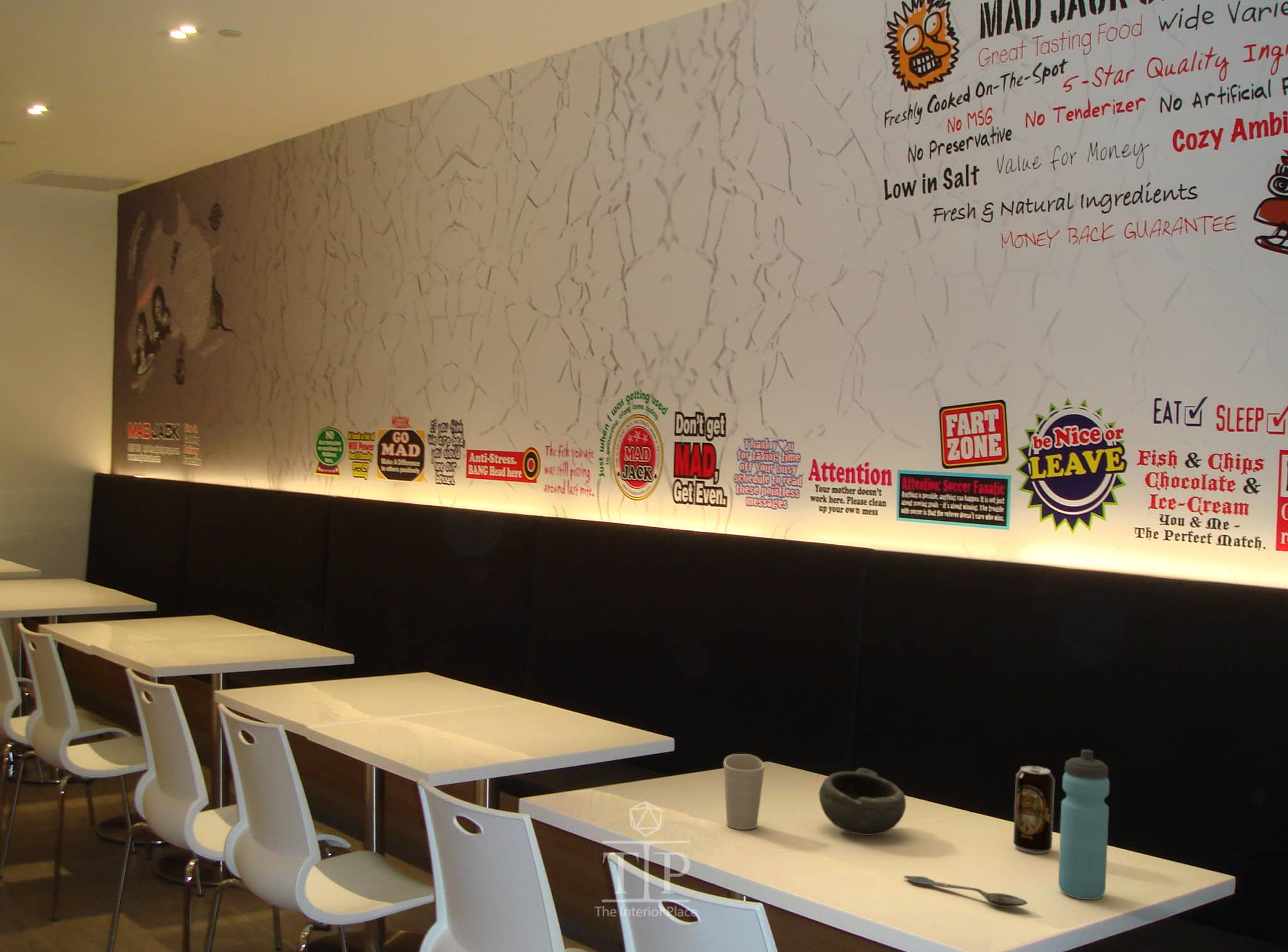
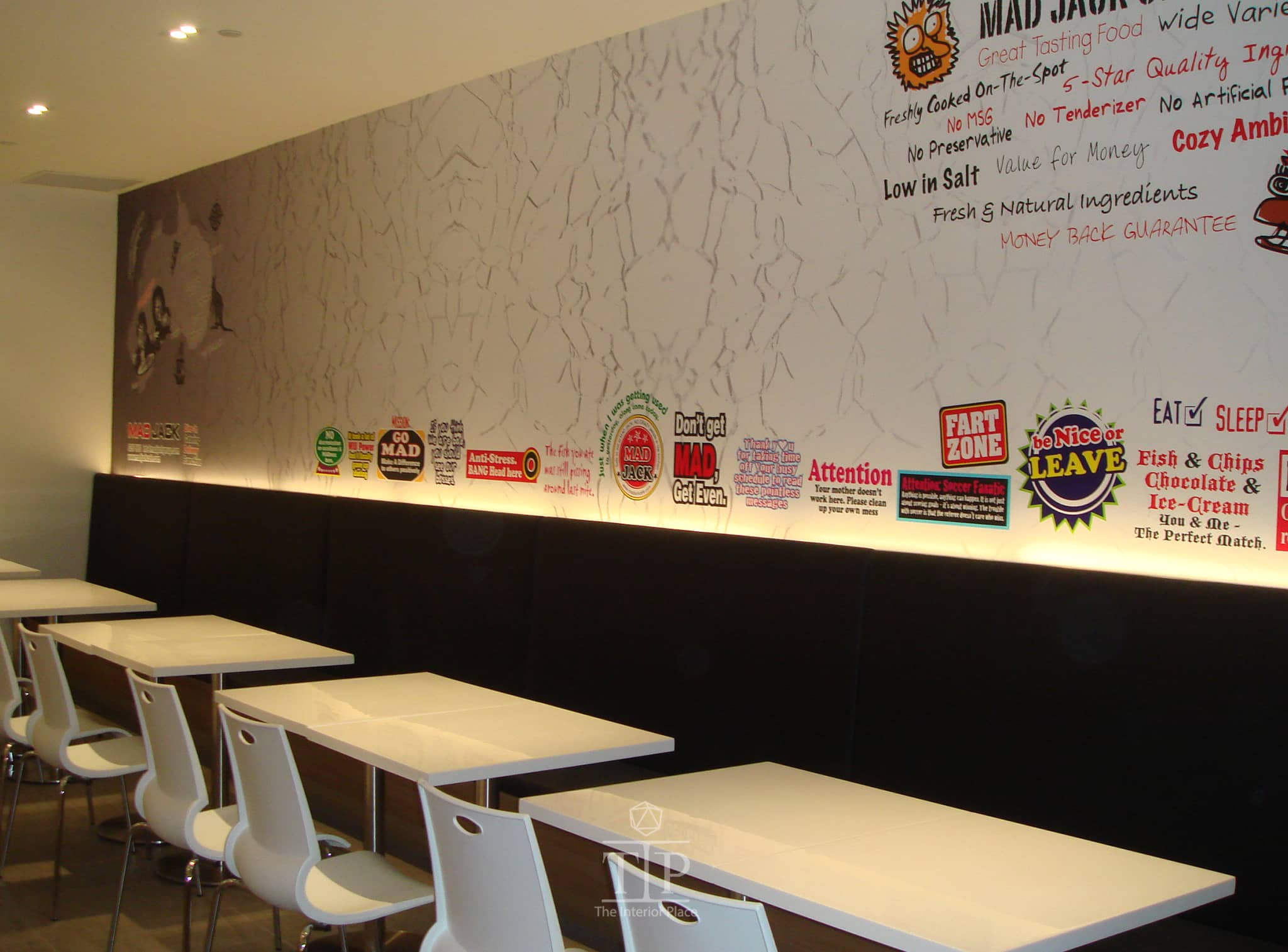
- bowl [818,767,906,836]
- spoon [903,875,1028,908]
- beverage can [1013,765,1055,854]
- cup [723,753,765,831]
- water bottle [1058,749,1110,900]
